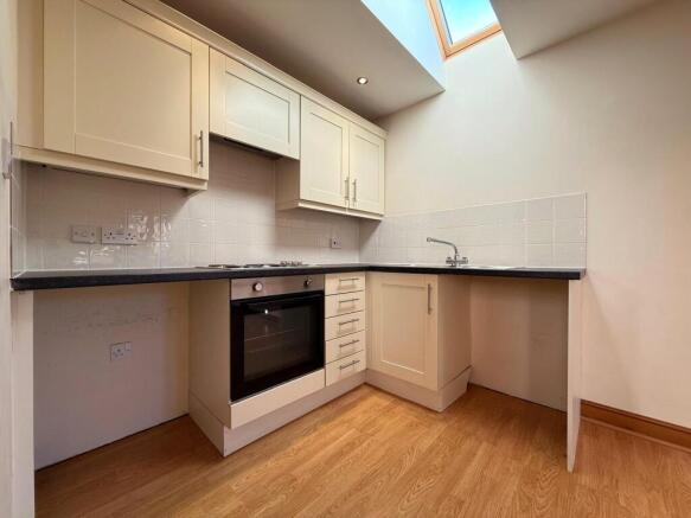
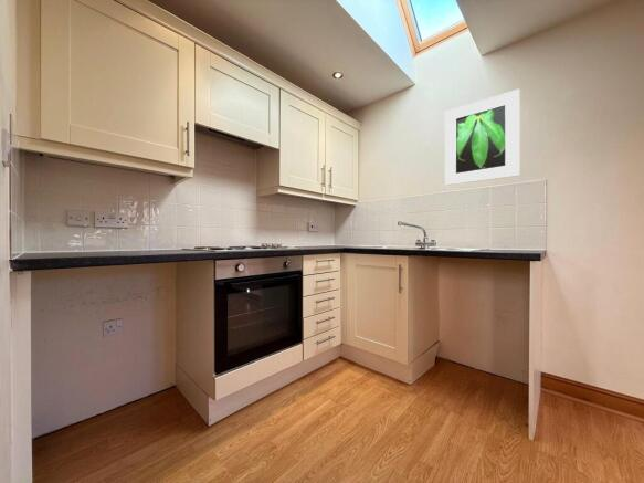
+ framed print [444,88,520,187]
